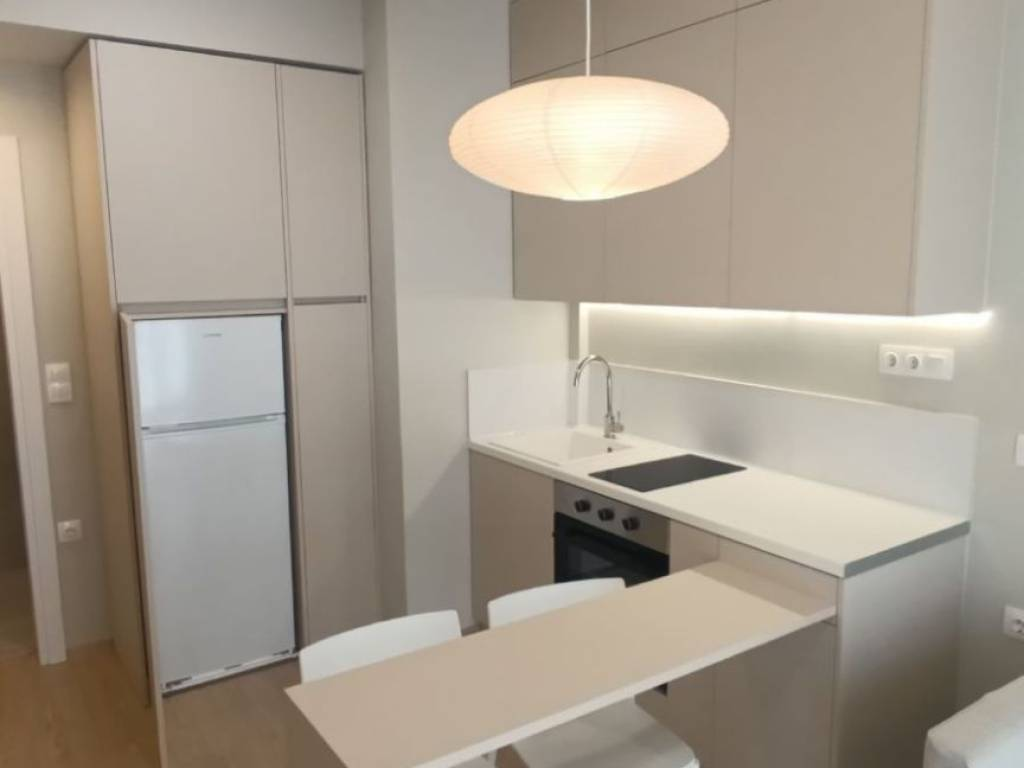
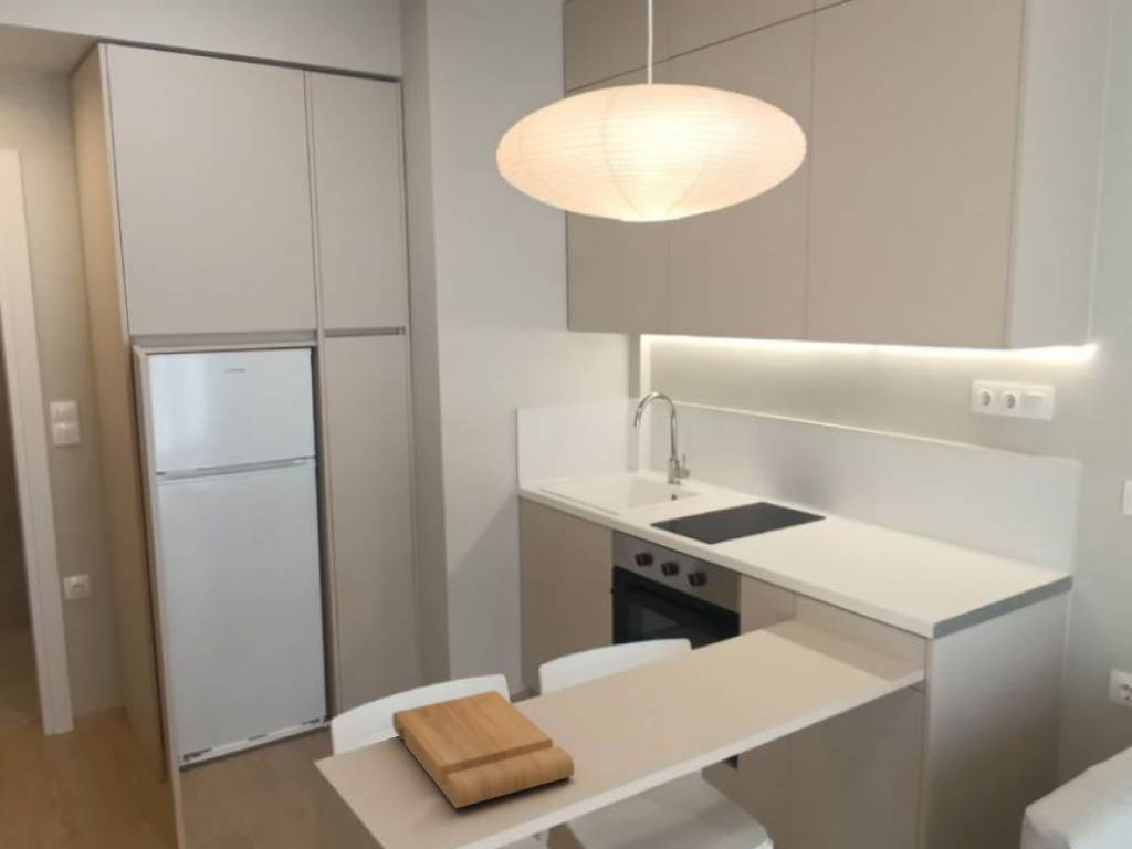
+ cutting board [391,689,576,809]
